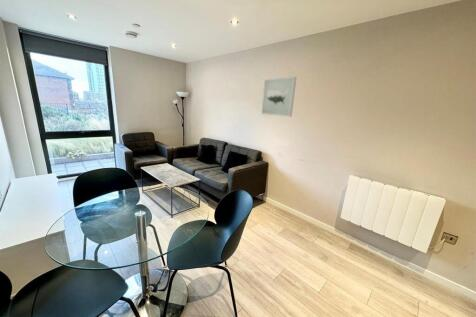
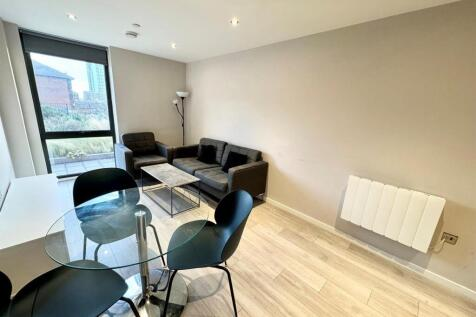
- wall art [260,76,298,118]
